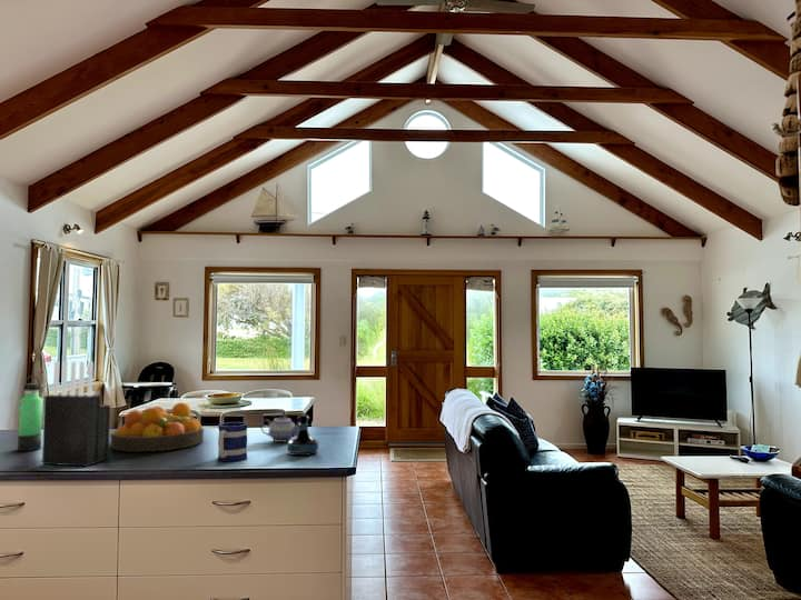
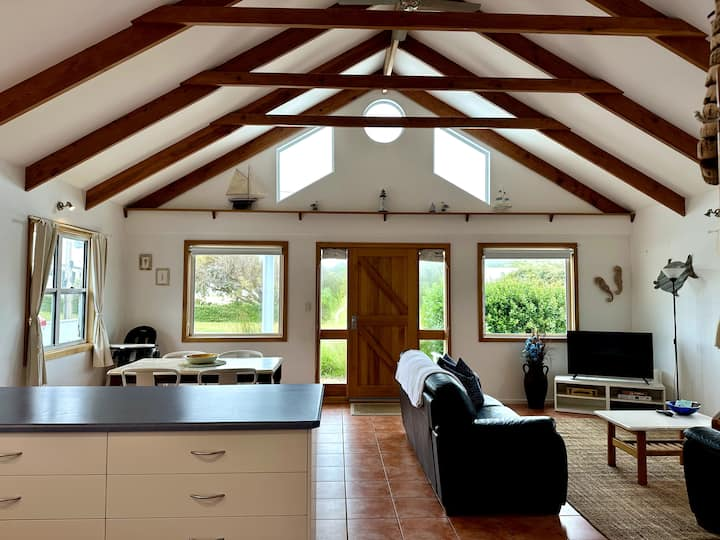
- knife block [41,360,111,468]
- mug [217,421,248,462]
- tequila bottle [287,413,319,457]
- thermos bottle [17,376,43,452]
- teapot [260,413,299,443]
- fruit bowl [110,401,205,452]
